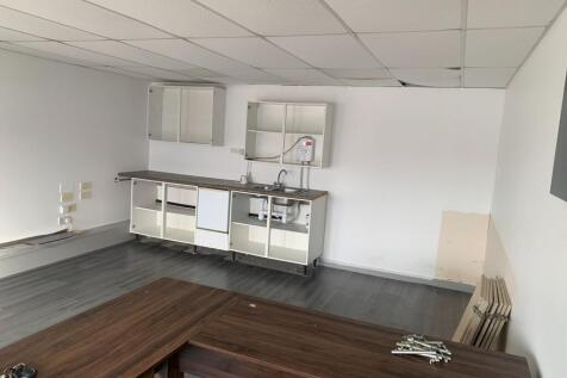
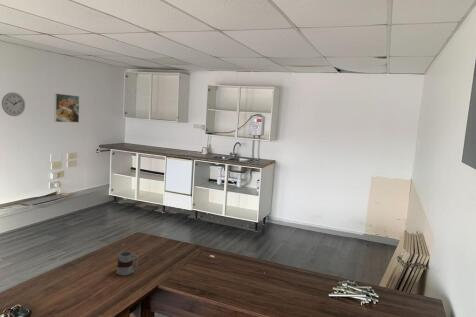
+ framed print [53,92,80,124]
+ wall clock [1,92,26,117]
+ mug [115,250,140,276]
